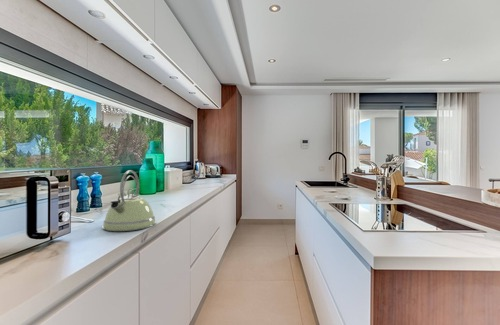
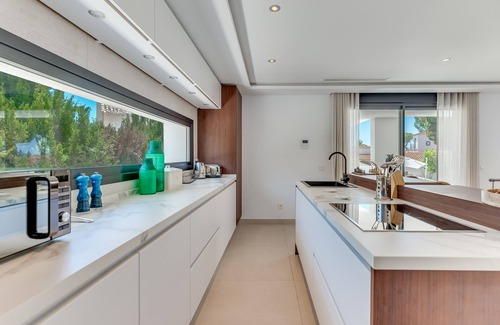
- kettle [101,169,157,232]
